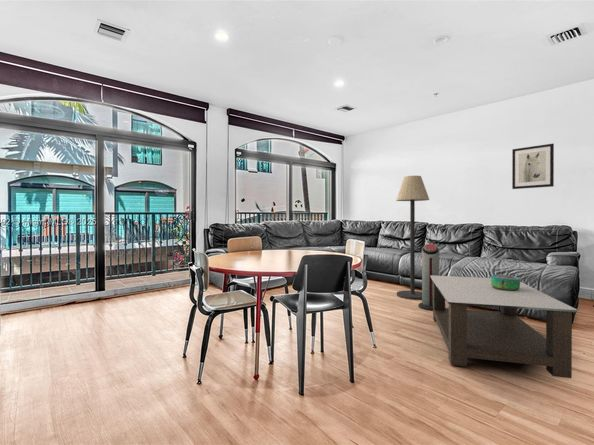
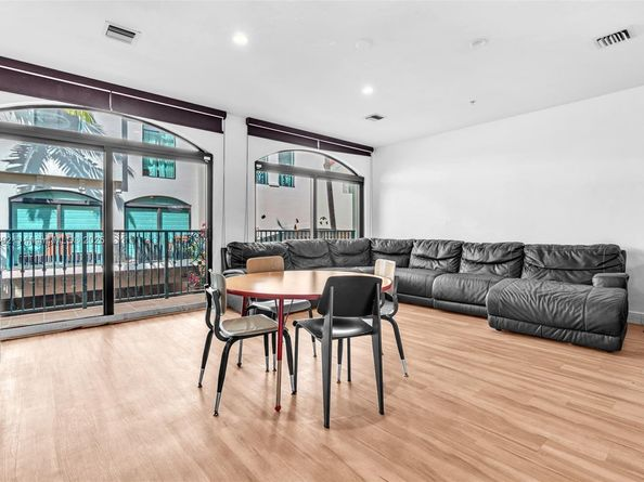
- floor lamp [395,175,430,300]
- wall art [511,143,555,190]
- coffee table [431,275,578,379]
- decorative bowl [490,274,521,291]
- air purifier [417,243,440,311]
